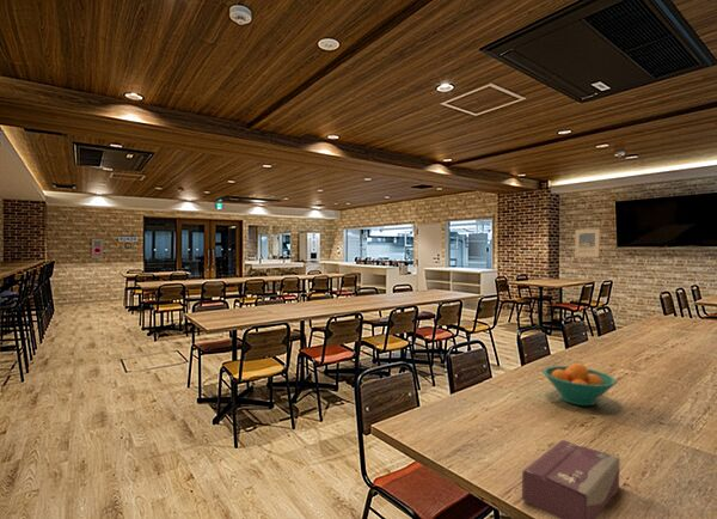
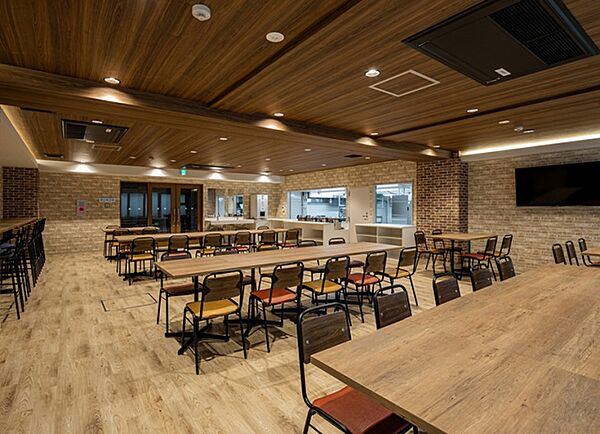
- tissue box [521,439,621,519]
- fruit bowl [541,362,618,407]
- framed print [574,228,601,258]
